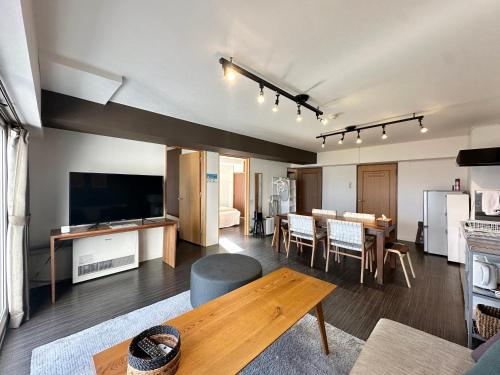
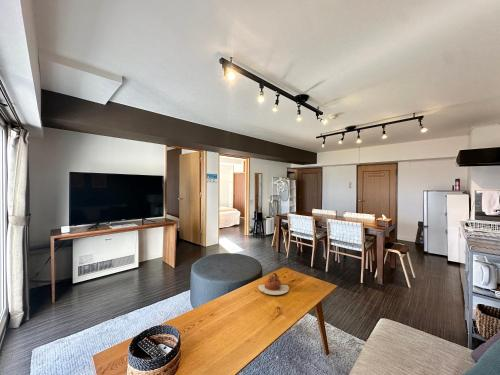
+ teapot [257,271,290,296]
